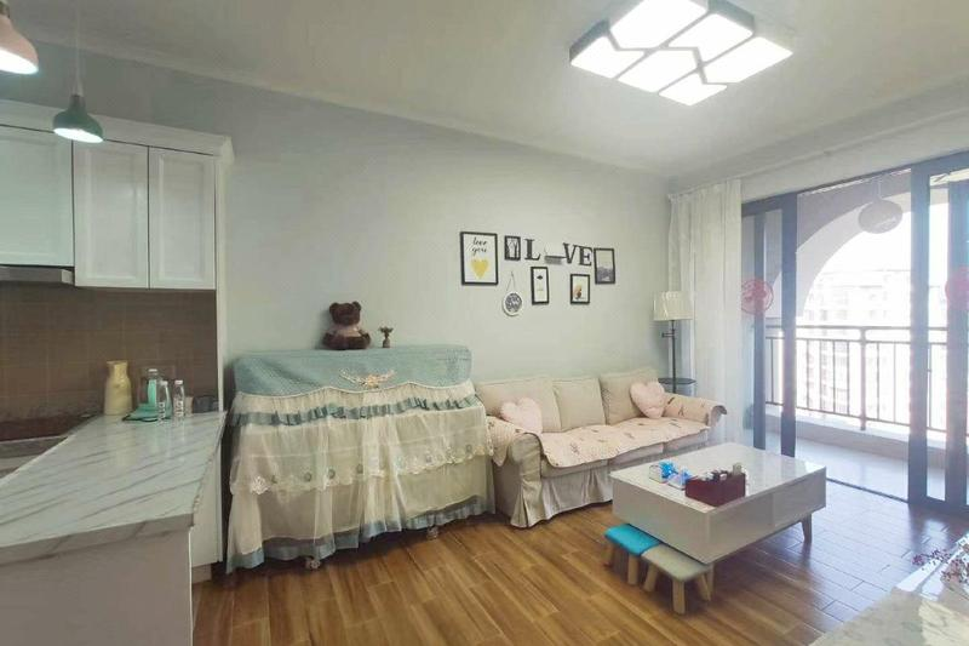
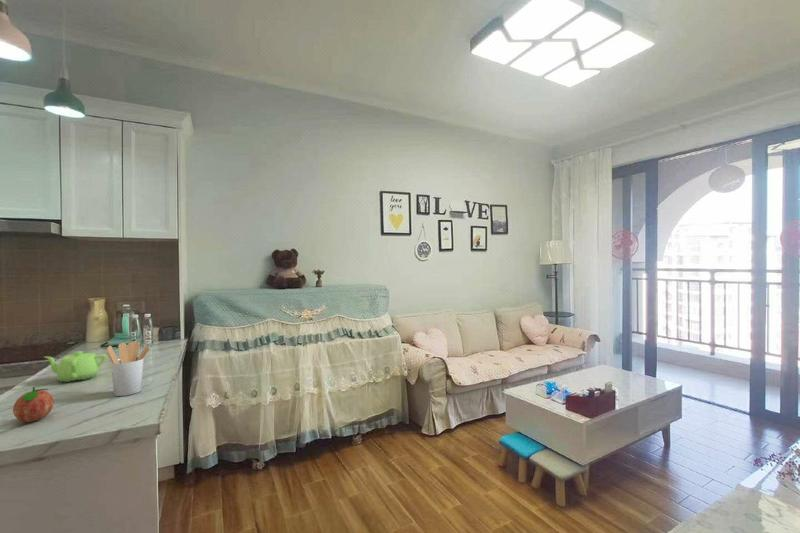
+ fruit [12,386,55,423]
+ teapot [43,350,108,383]
+ utensil holder [106,341,151,397]
